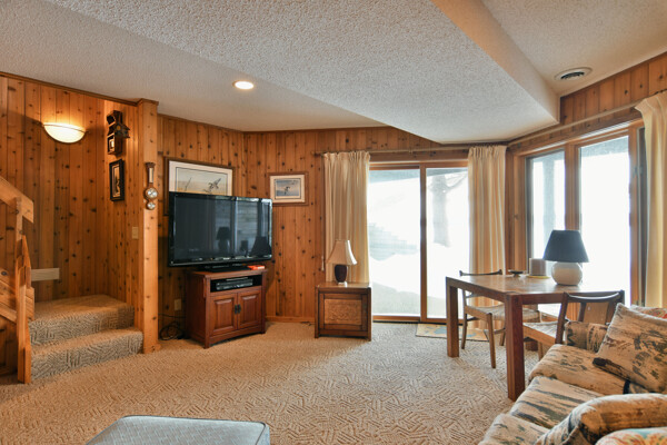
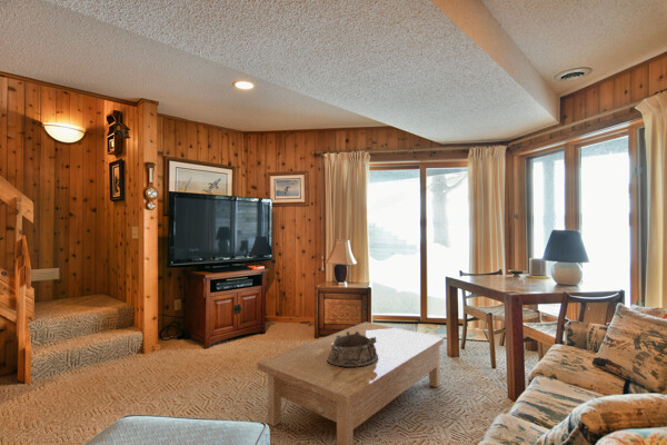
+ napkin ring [327,332,379,368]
+ coffee table [256,320,445,445]
